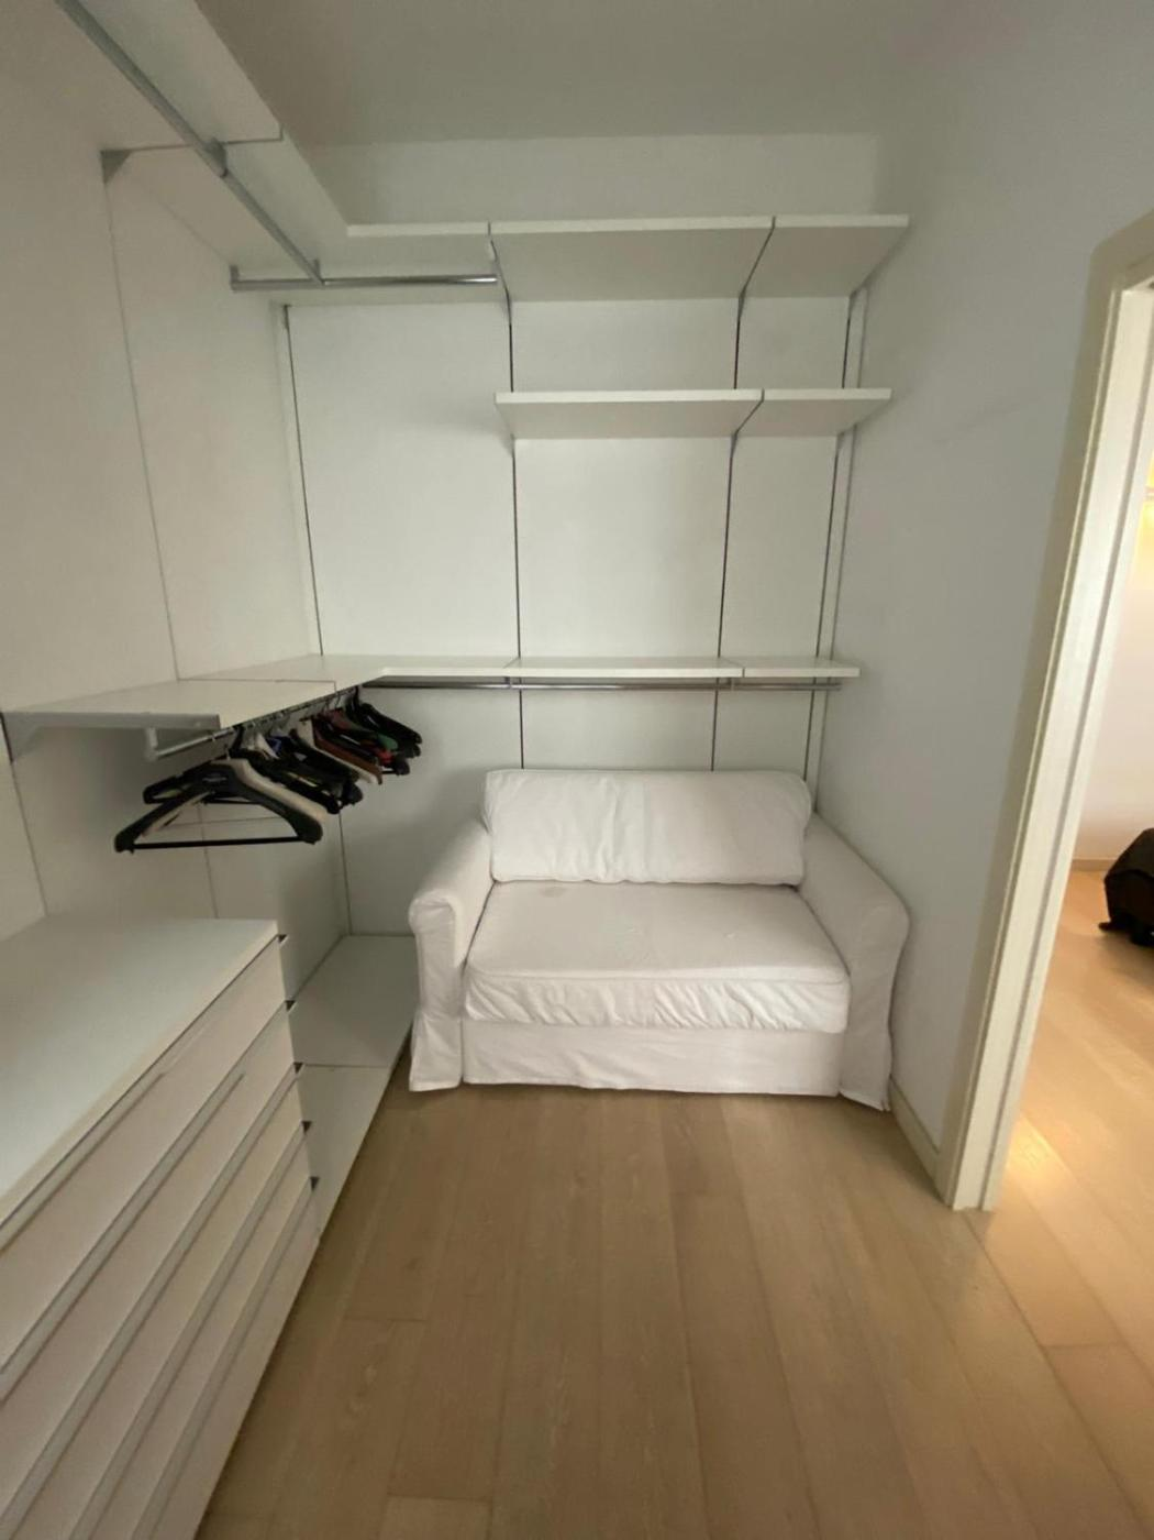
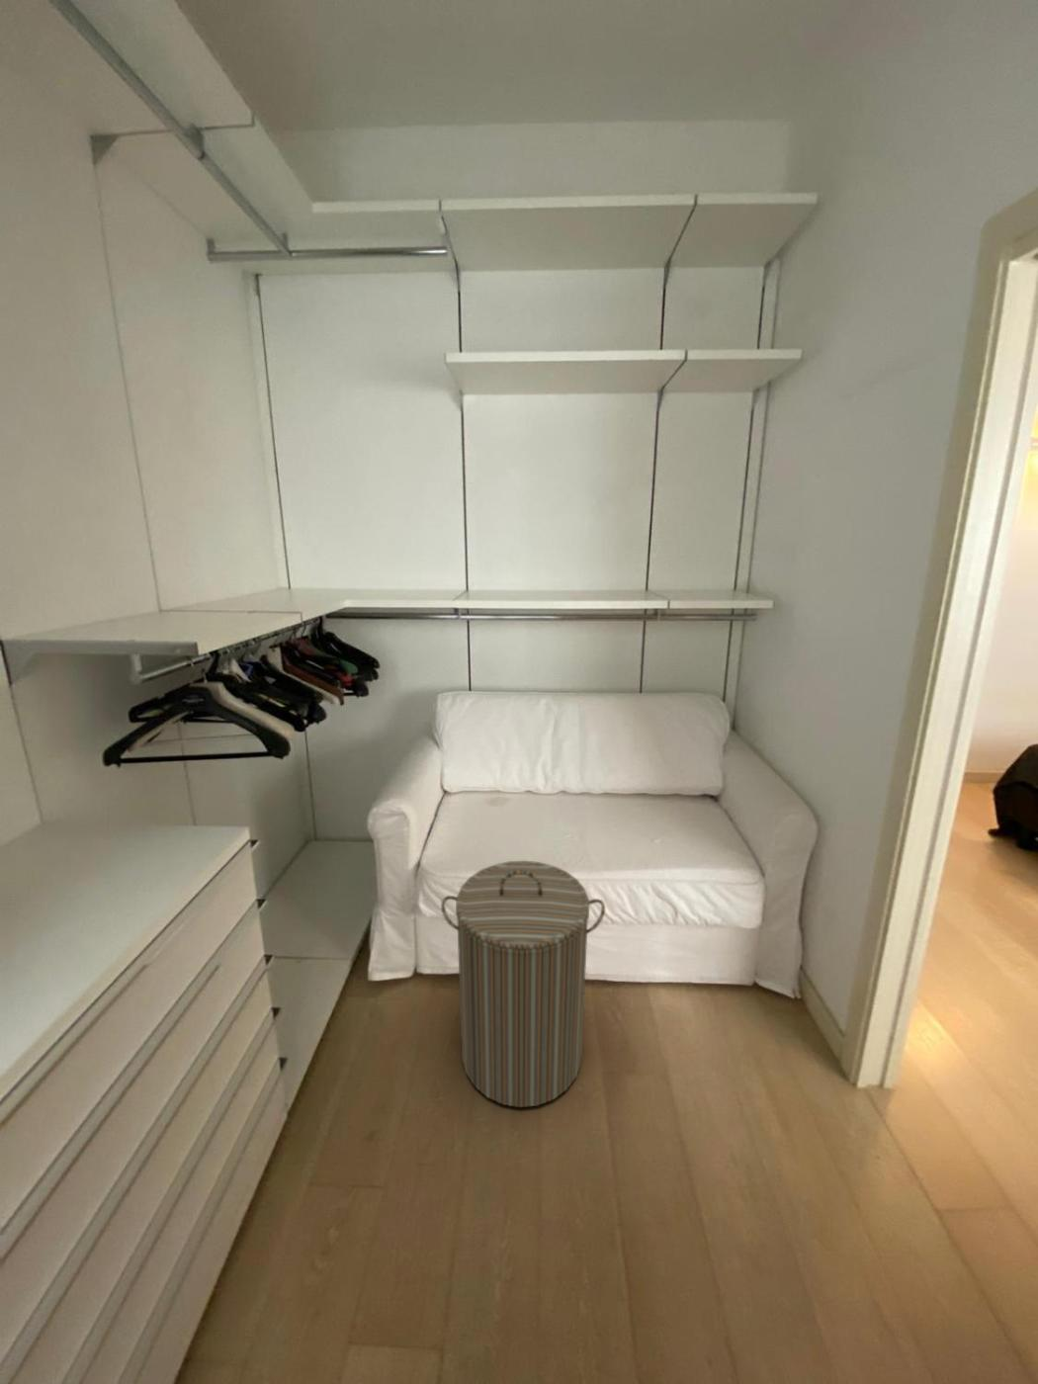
+ laundry hamper [439,860,606,1108]
